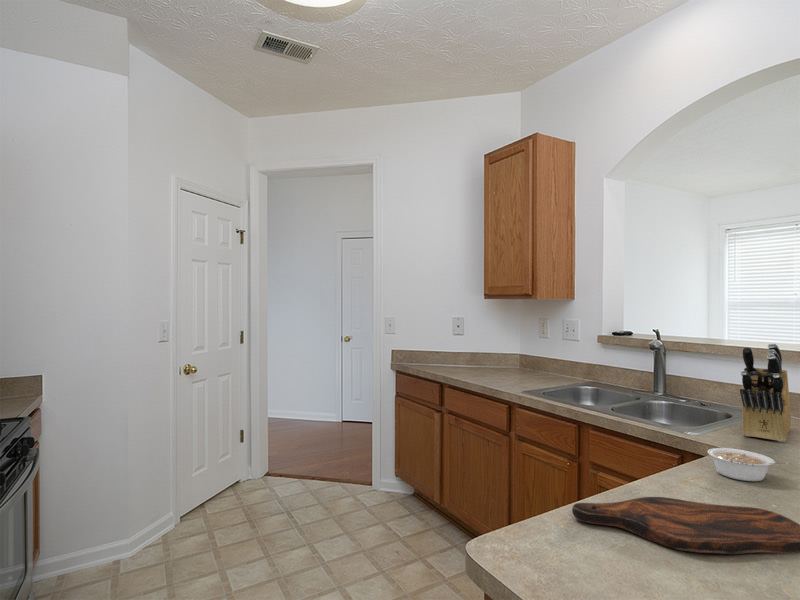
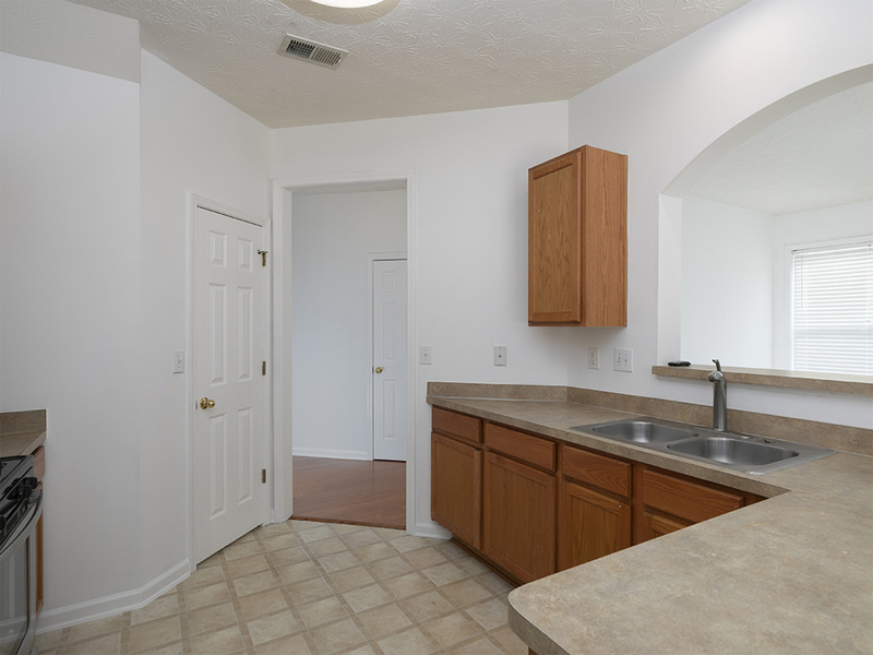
- legume [706,447,785,482]
- knife block [739,342,792,443]
- cutting board [571,496,800,555]
